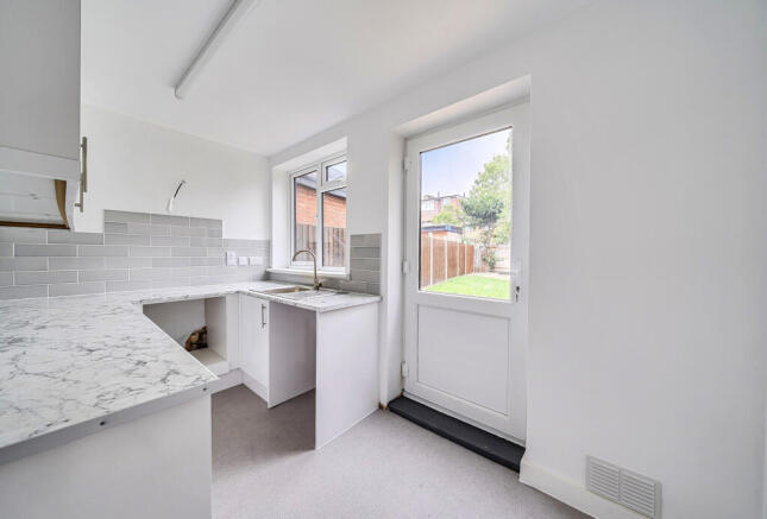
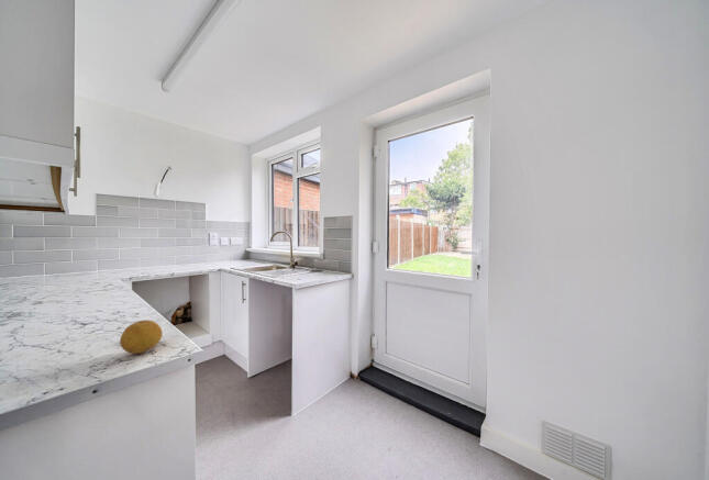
+ fruit [119,319,164,355]
